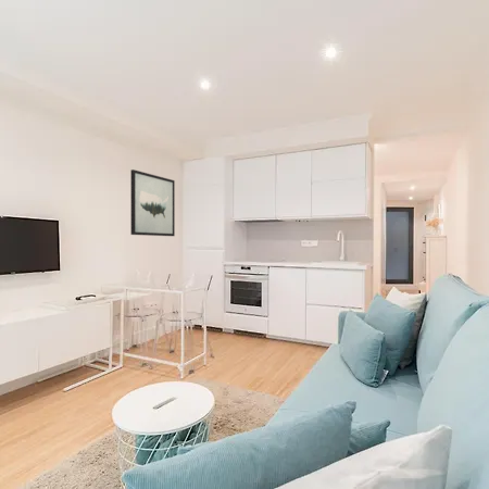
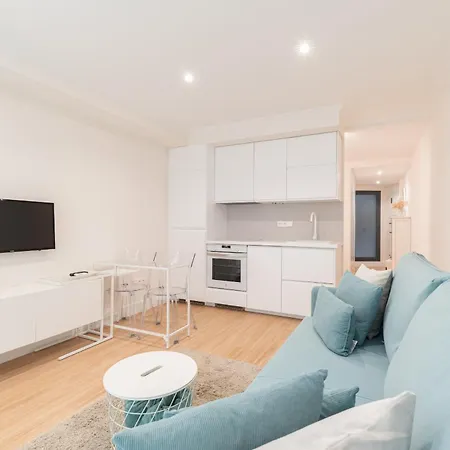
- wall art [129,168,176,237]
